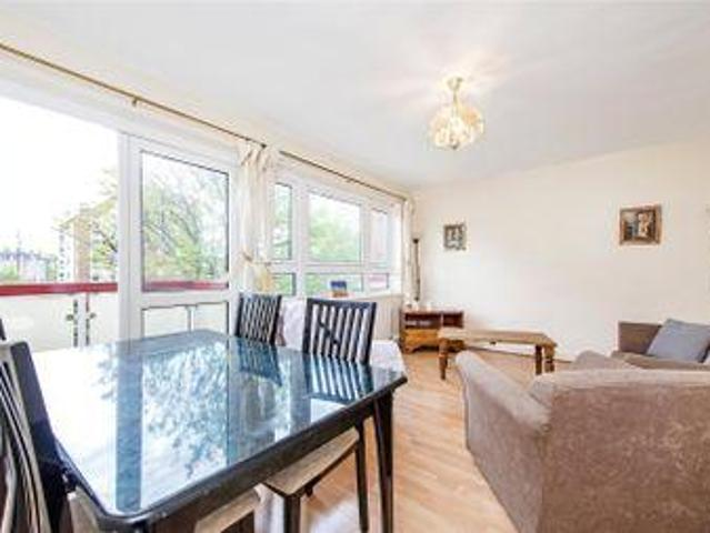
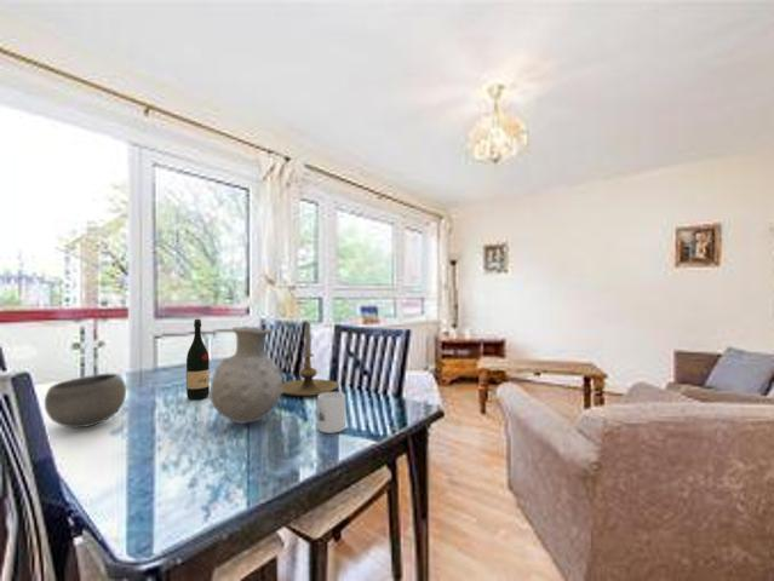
+ bowl [44,373,127,428]
+ vase [208,326,283,425]
+ wine bottle [185,318,211,401]
+ mug [316,391,346,435]
+ candle holder [281,322,339,397]
